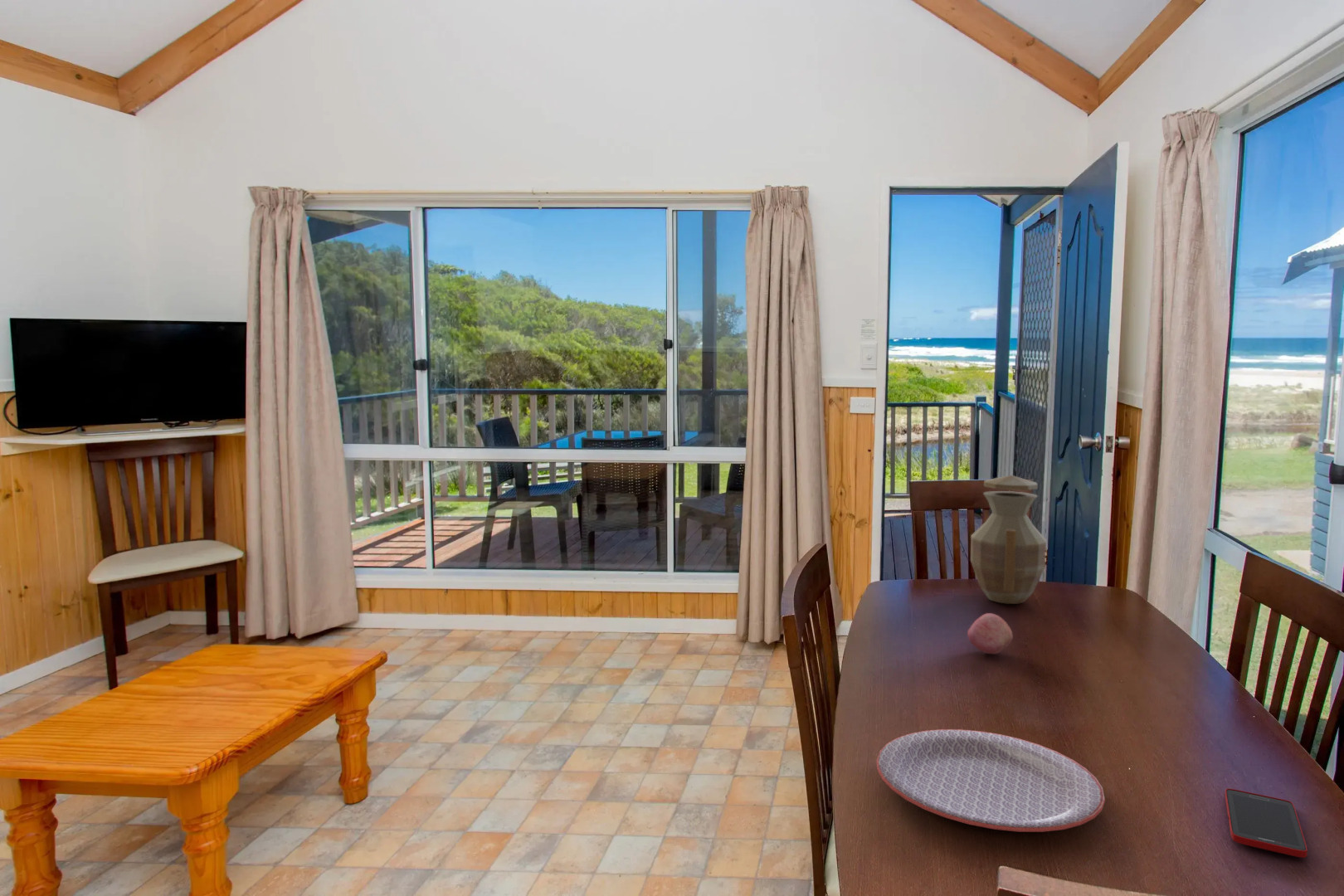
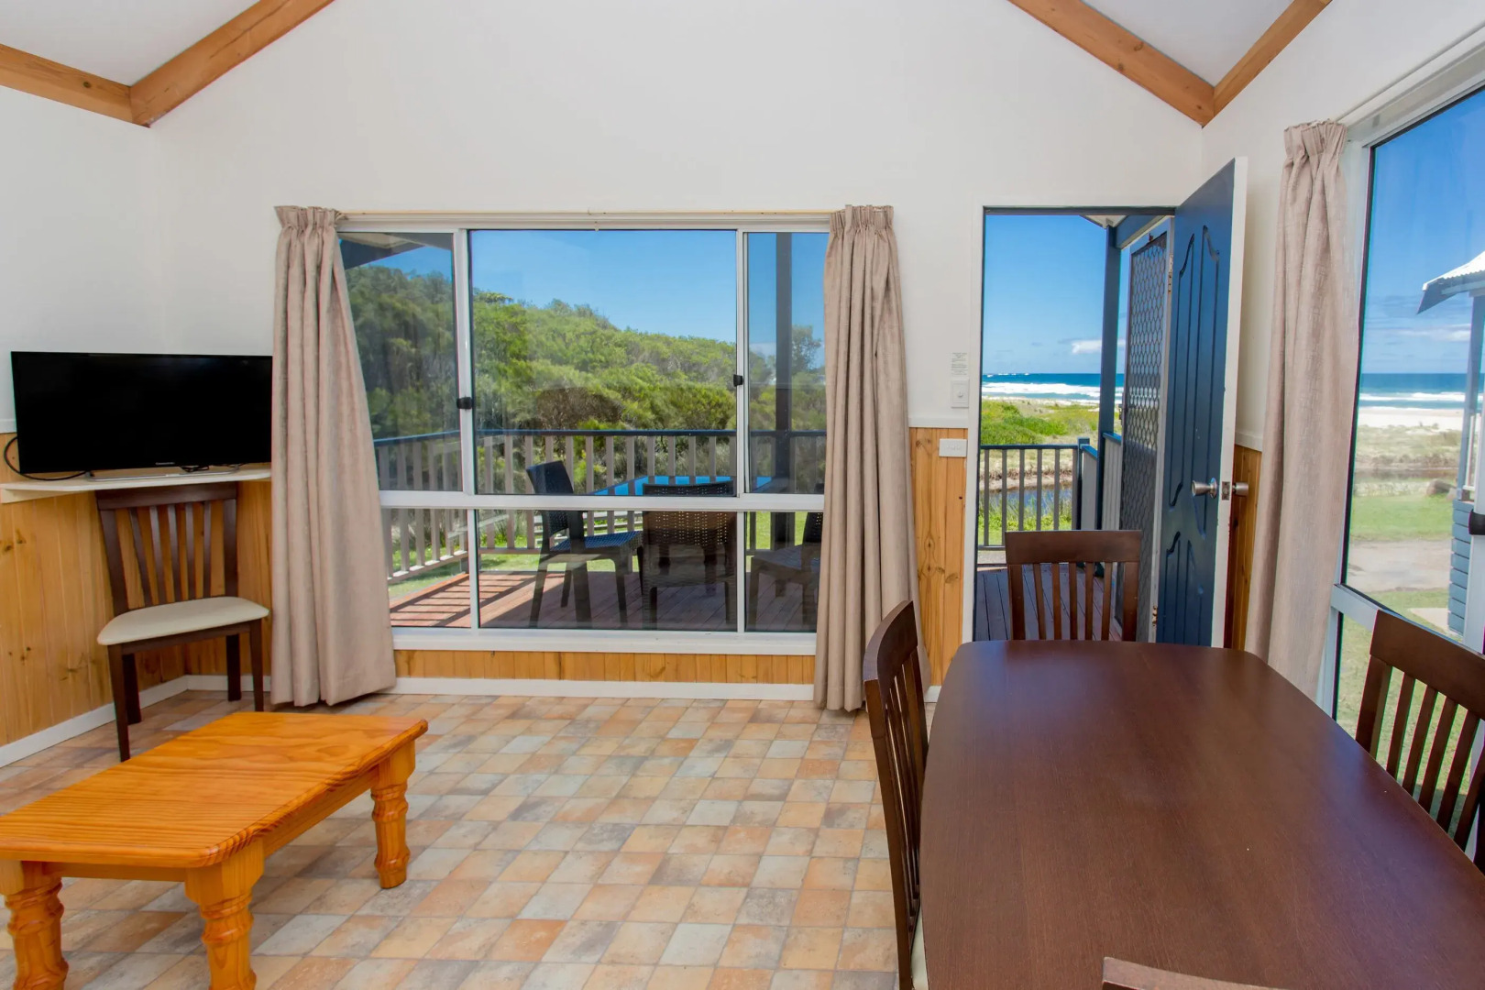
- cell phone [1225,788,1308,859]
- fruit [967,612,1014,655]
- vase [970,475,1047,605]
- plate [876,728,1106,833]
